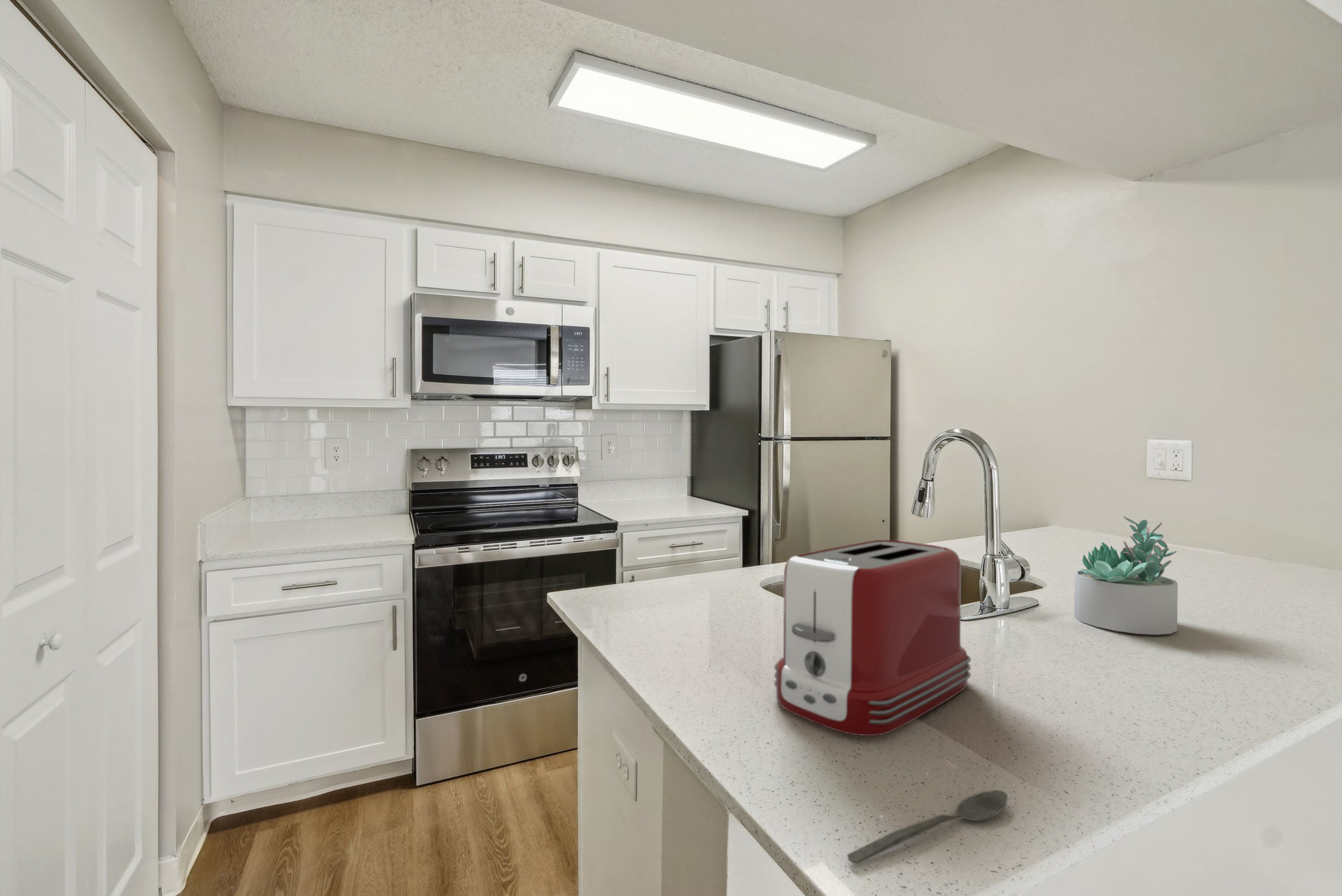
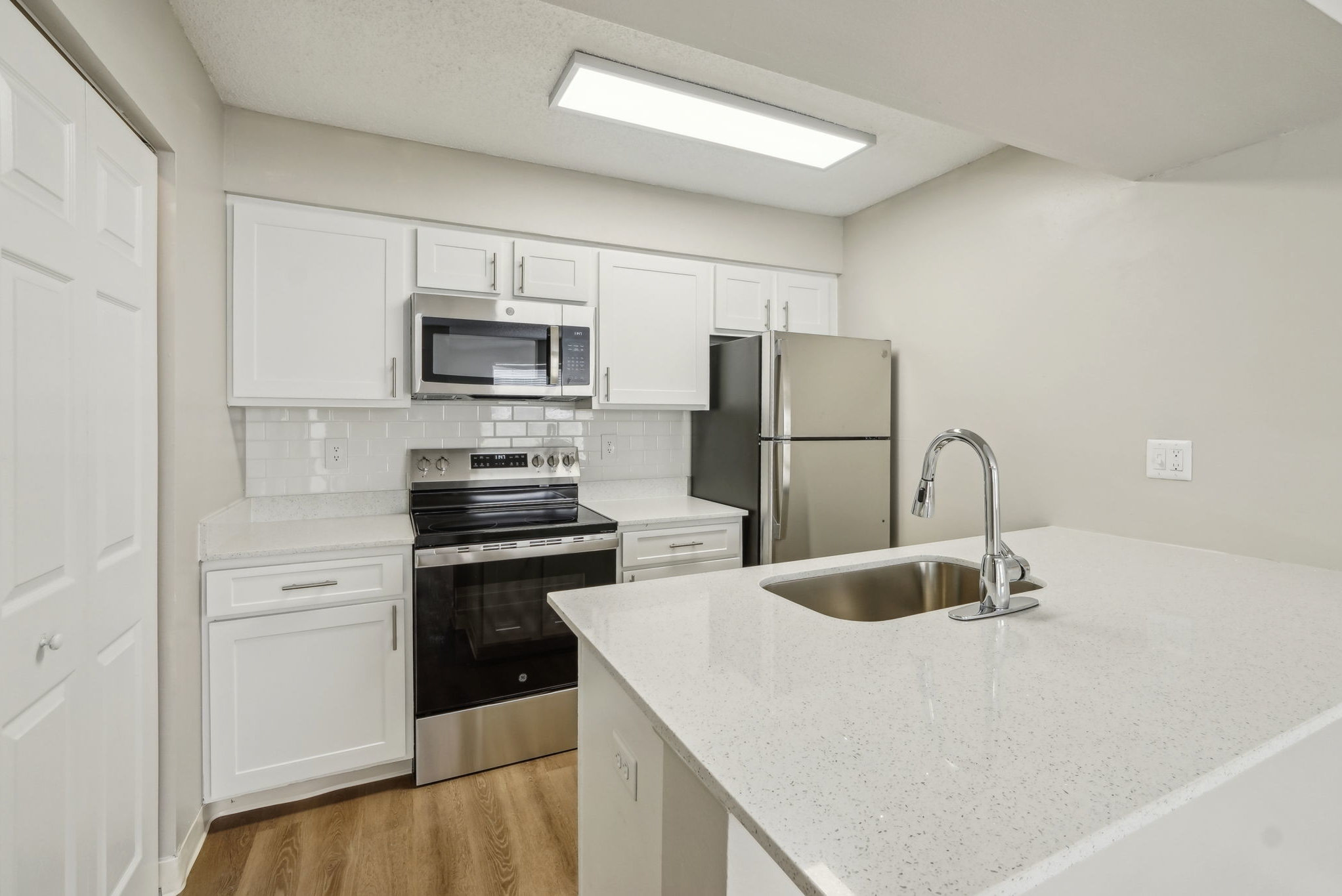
- succulent plant [1073,515,1179,635]
- spoon [846,789,1008,865]
- toaster [773,540,972,736]
